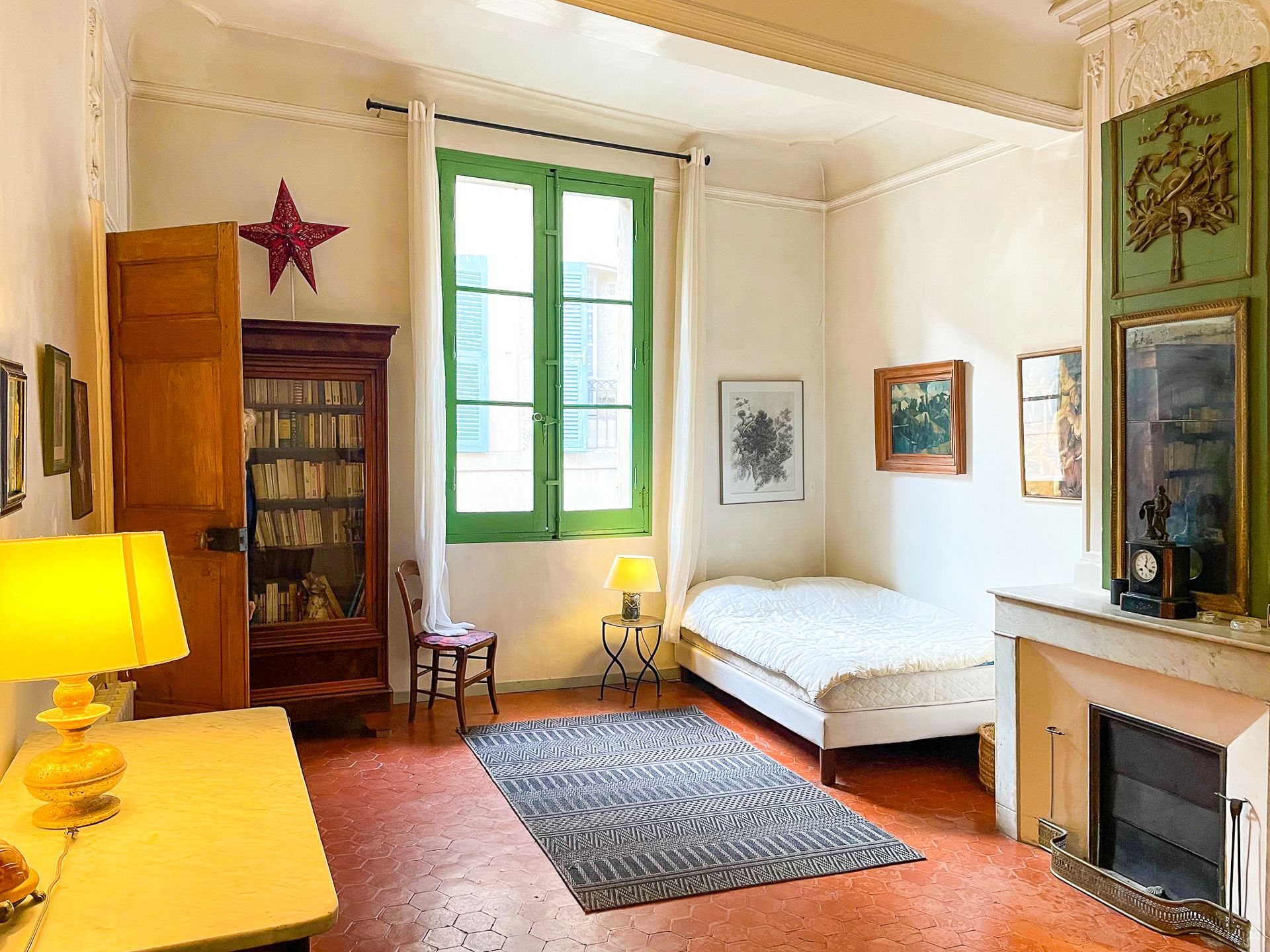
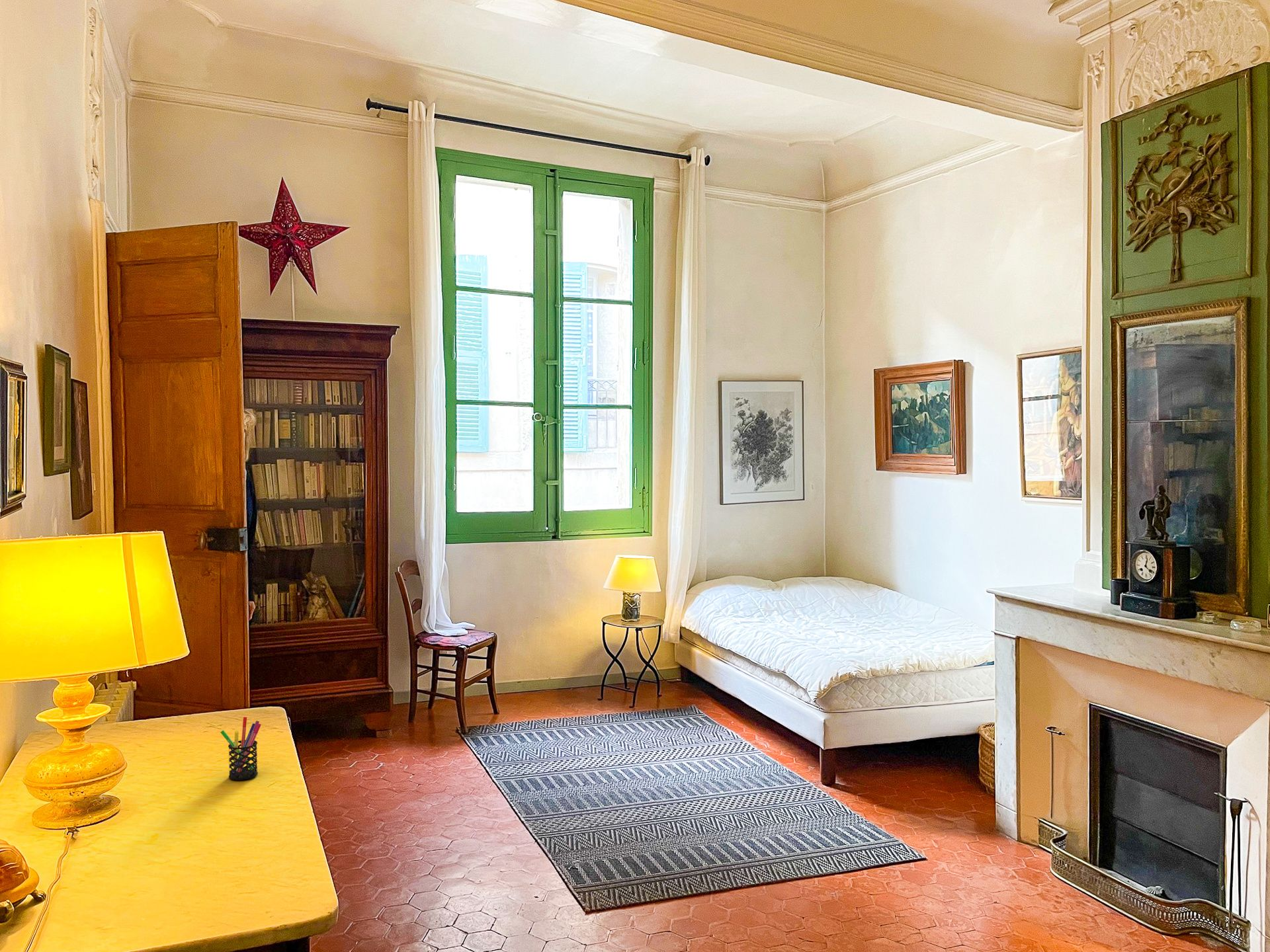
+ pen holder [220,716,262,781]
